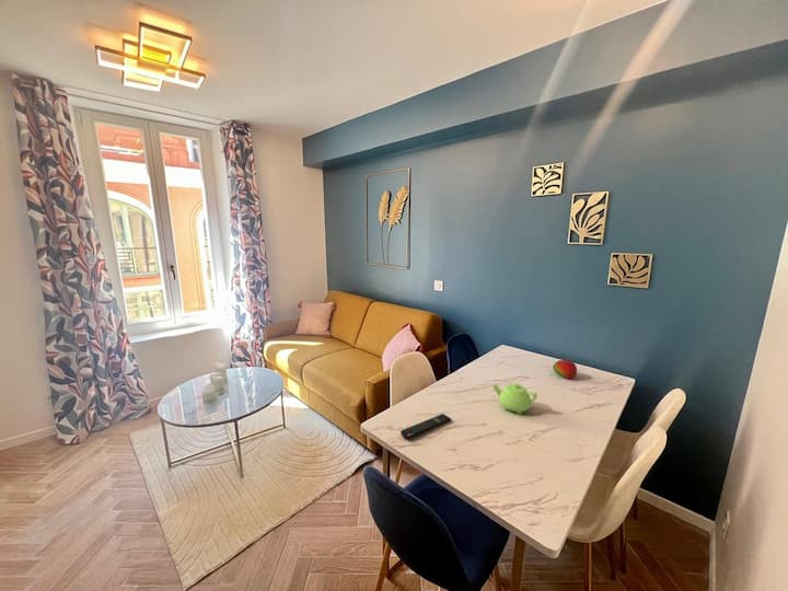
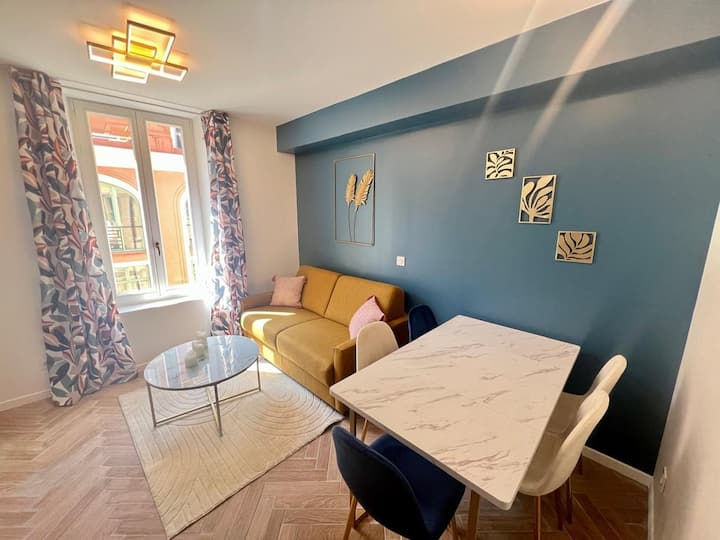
- remote control [399,413,452,440]
- fruit [552,359,579,380]
- teapot [491,382,538,415]
